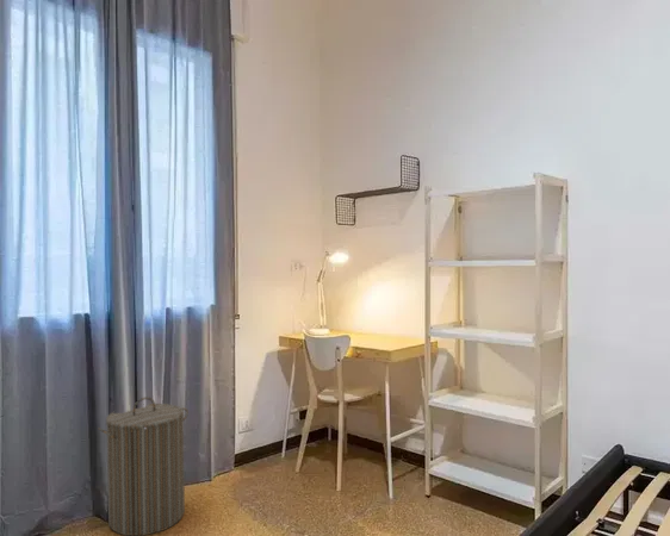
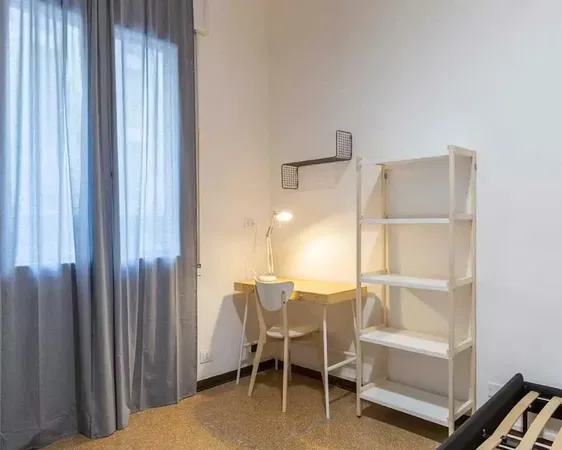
- laundry hamper [98,395,190,536]
